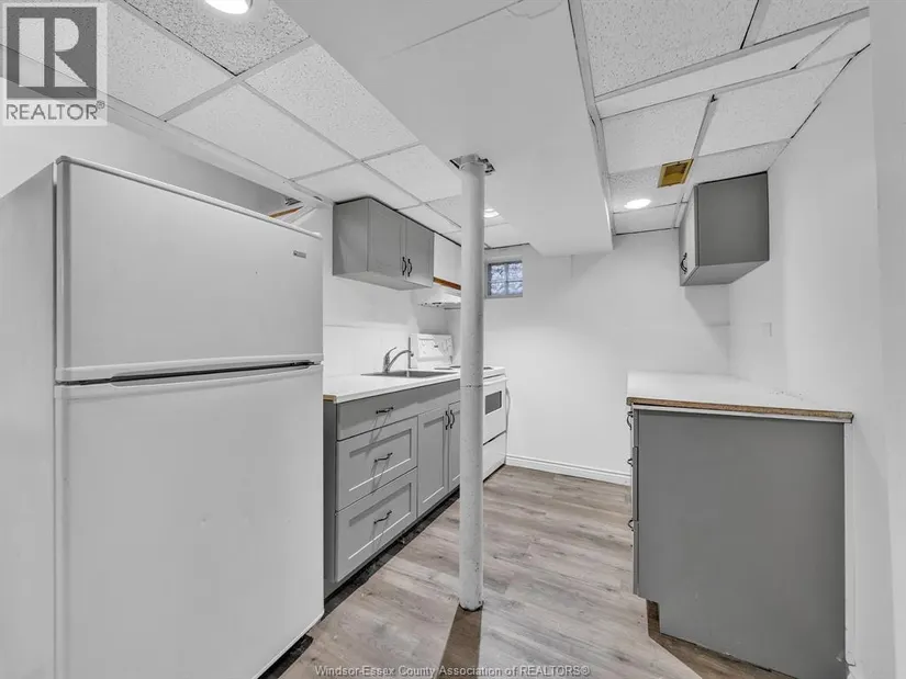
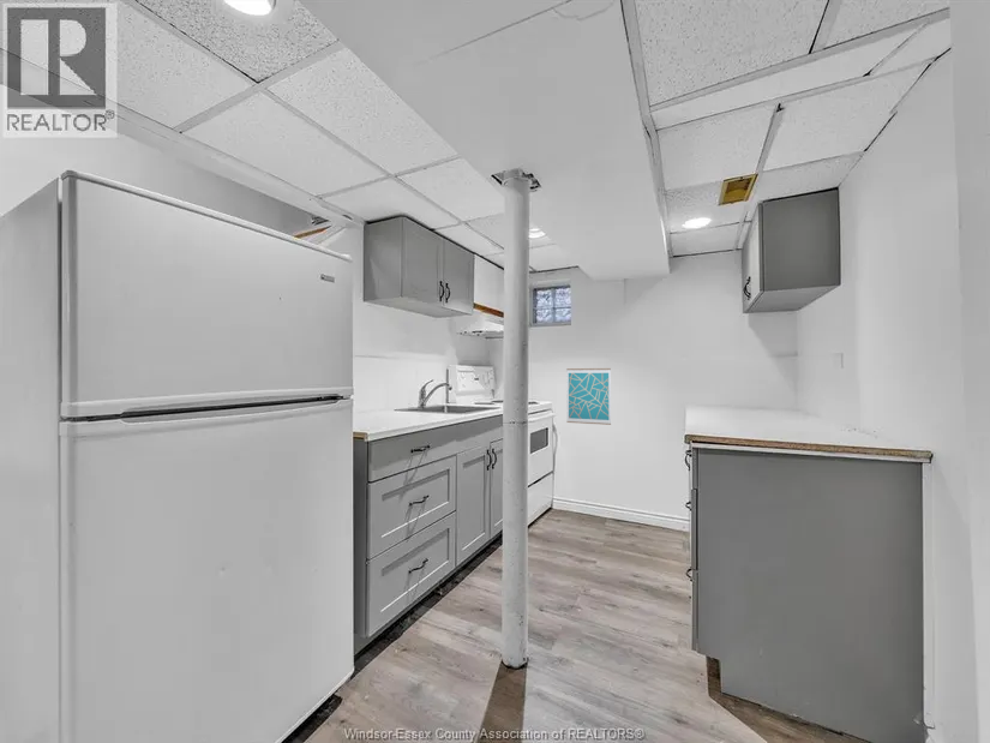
+ wall art [565,367,612,426]
